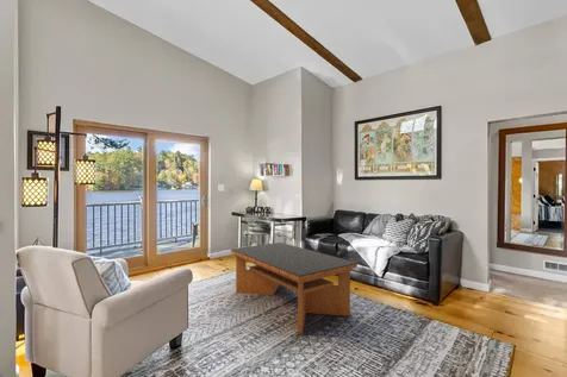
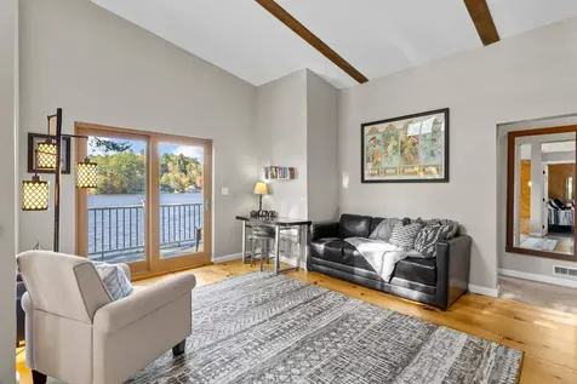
- coffee table [230,241,359,335]
